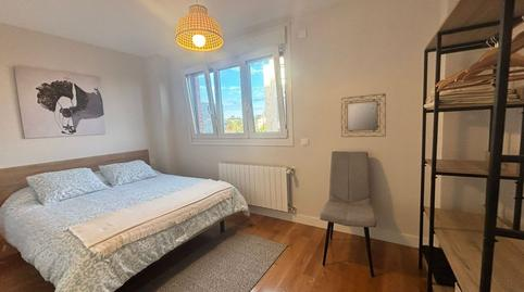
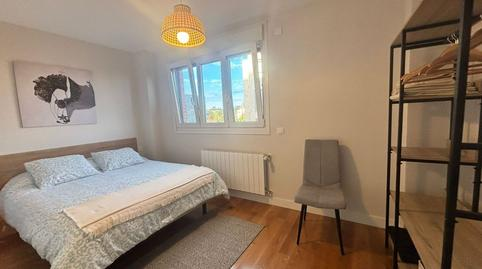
- home mirror [340,92,387,138]
